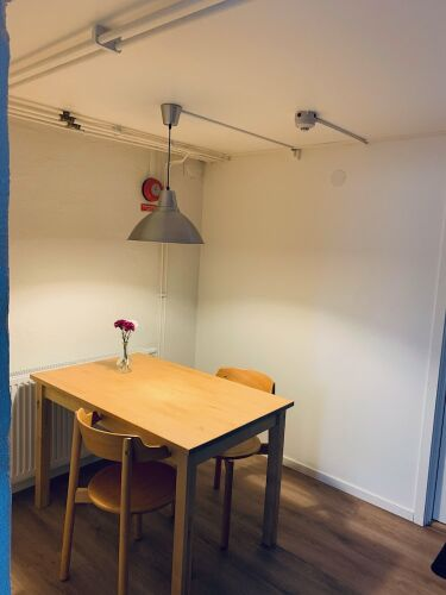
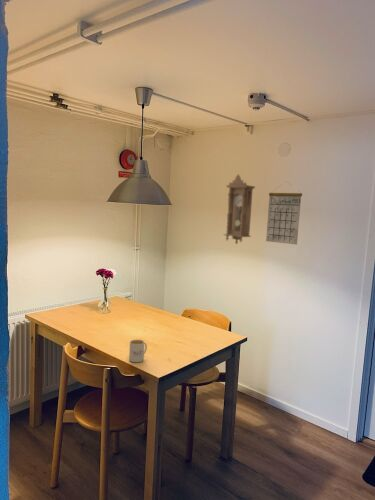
+ pendulum clock [223,174,256,245]
+ calendar [265,181,303,245]
+ mug [128,339,148,363]
